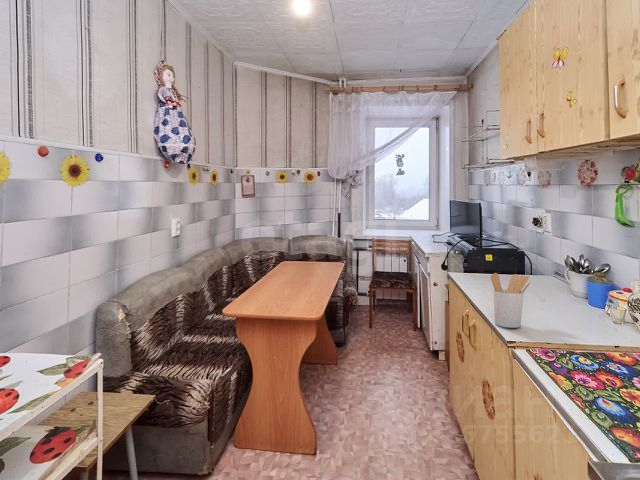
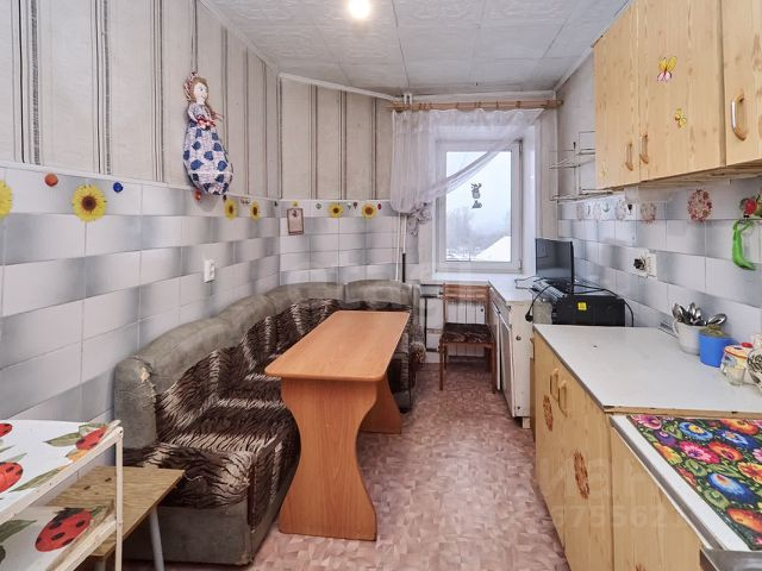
- utensil holder [490,272,531,329]
